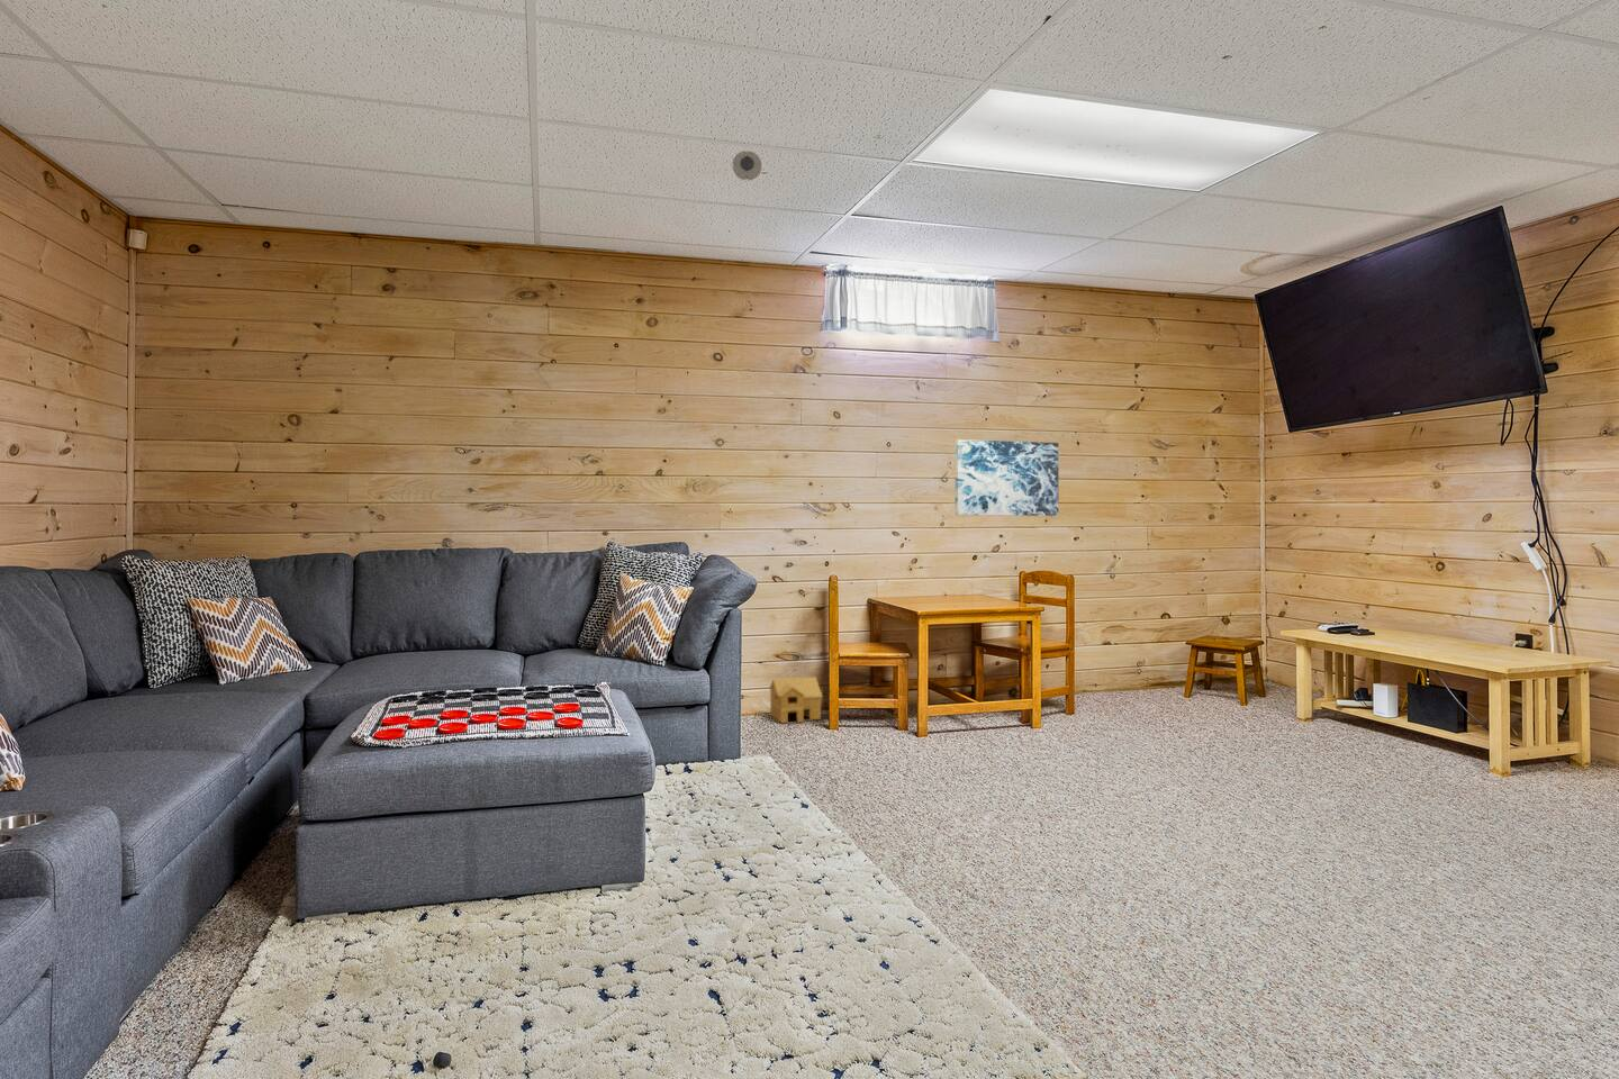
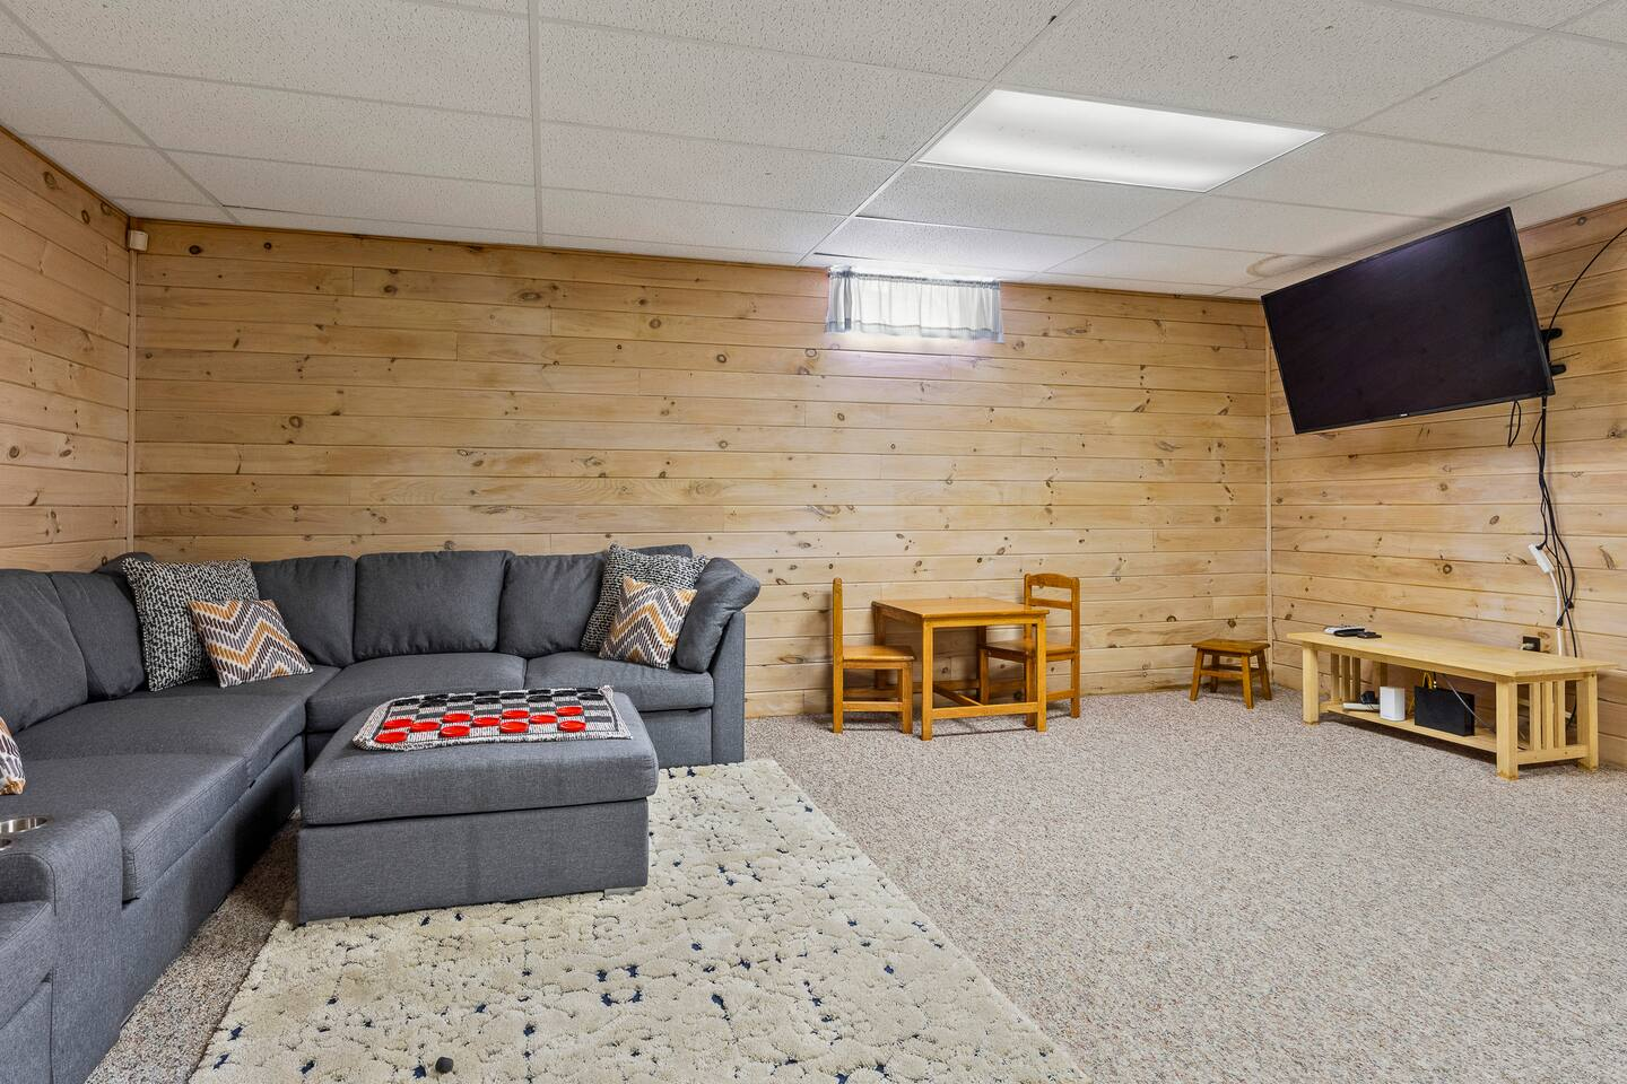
- toy house [767,676,823,724]
- wall art [954,438,1060,517]
- smoke detector [732,149,763,181]
